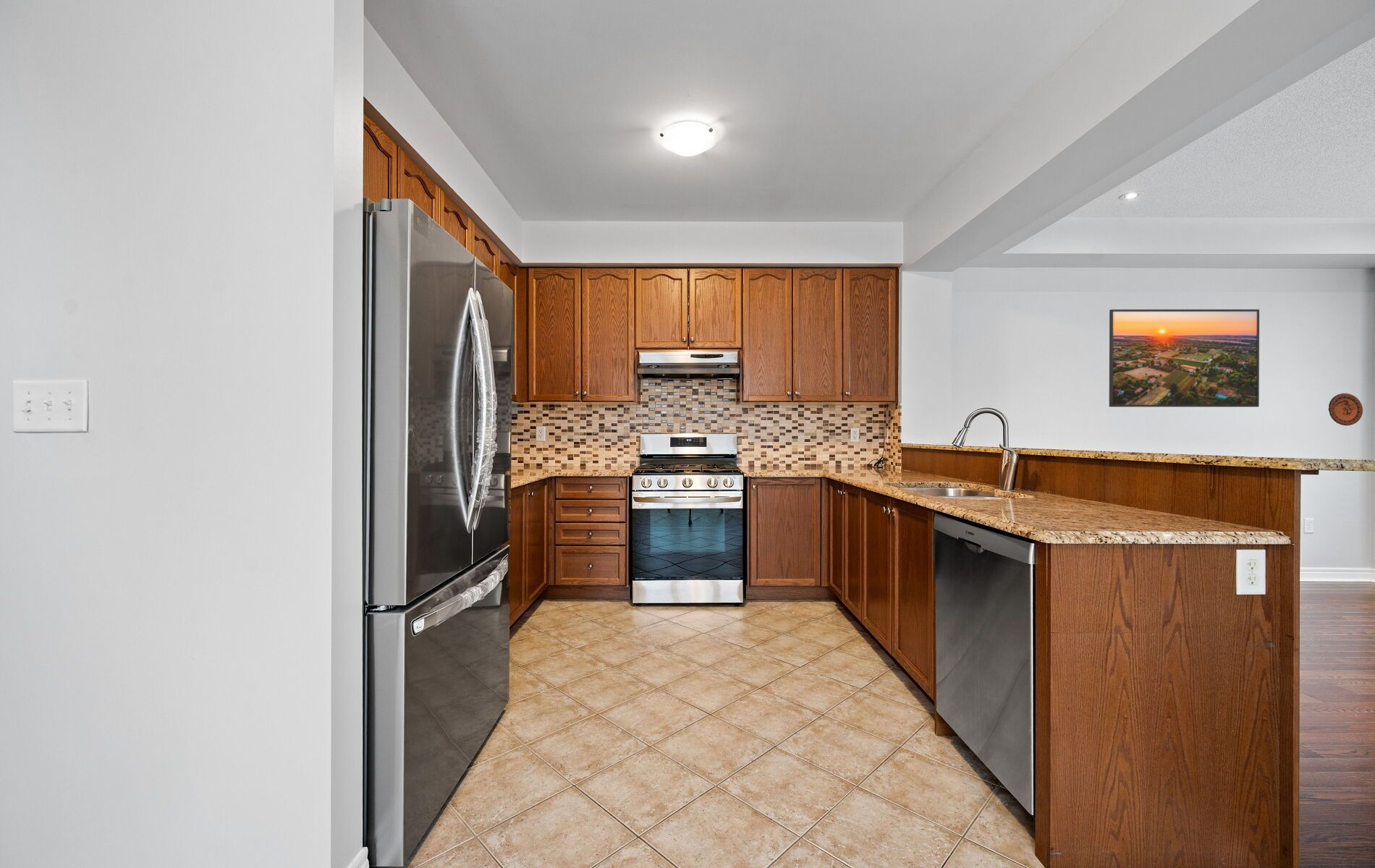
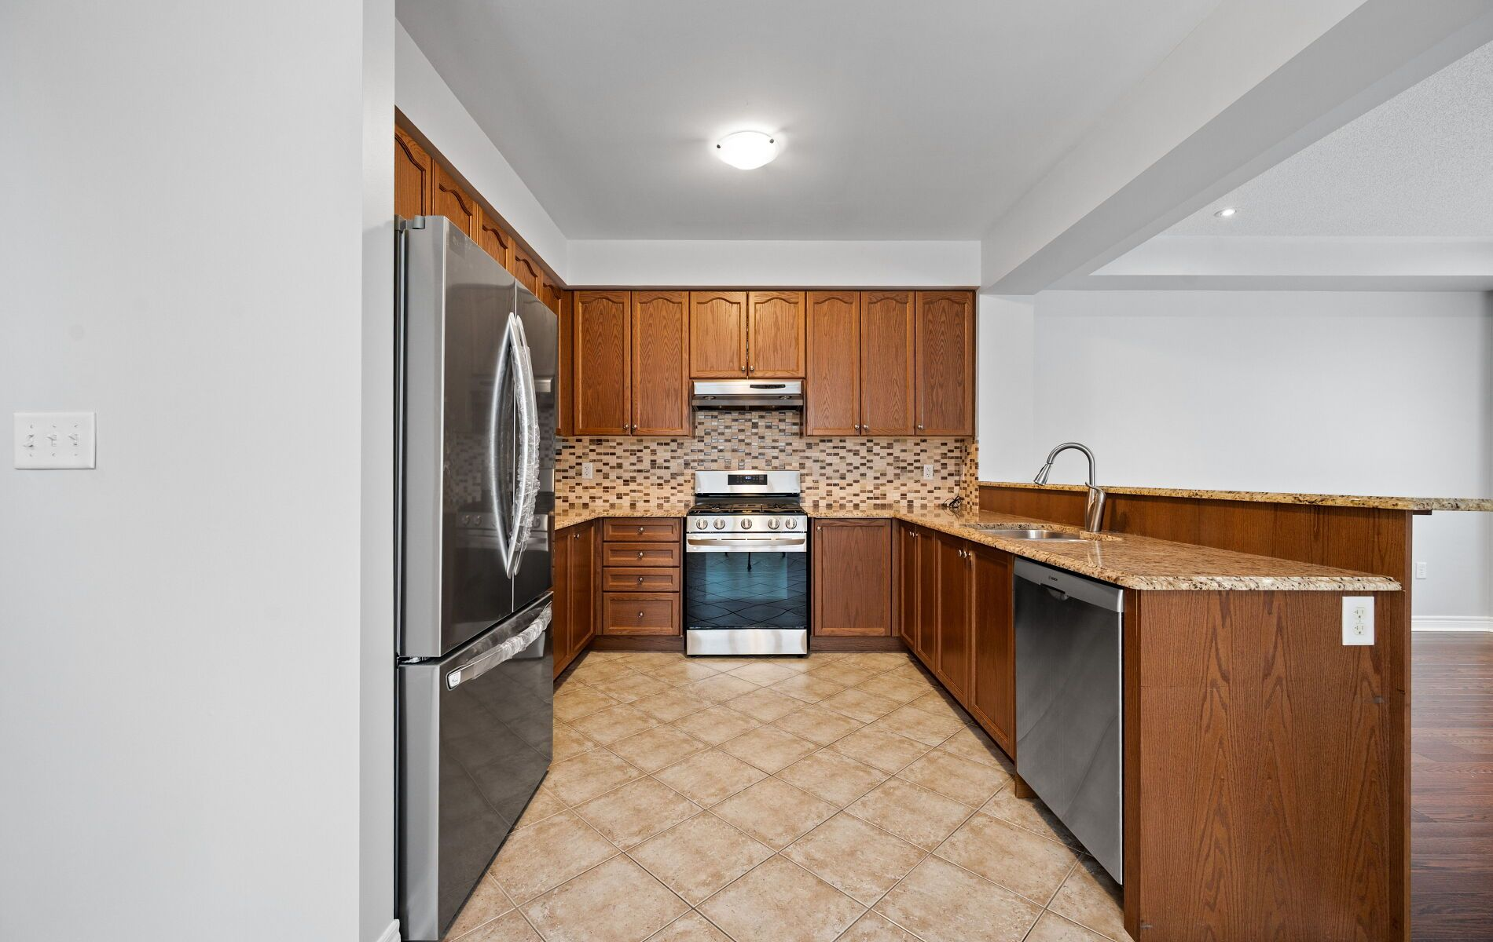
- decorative plate [1328,393,1363,426]
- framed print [1109,309,1260,408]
